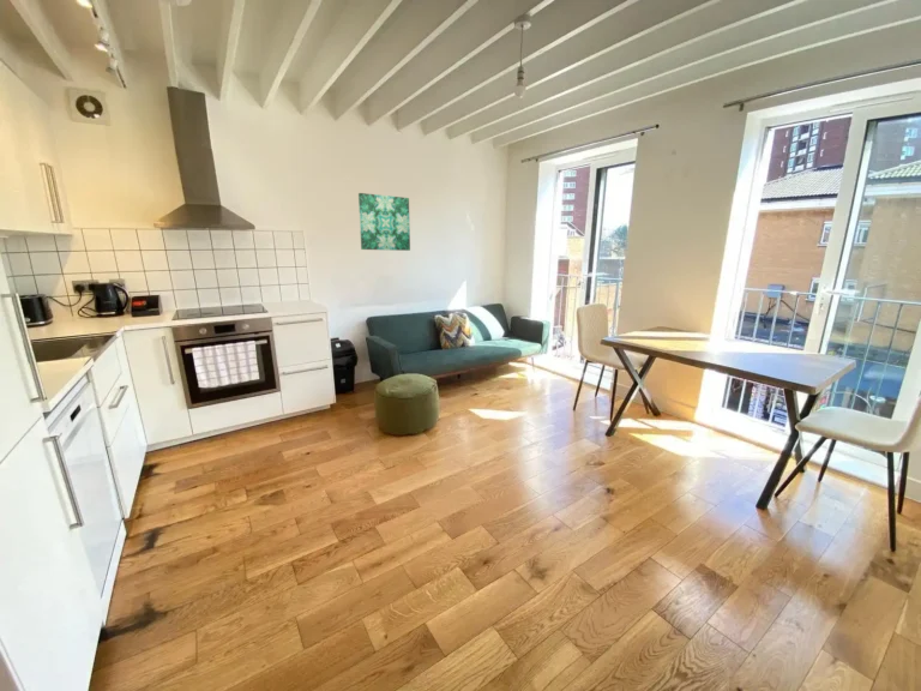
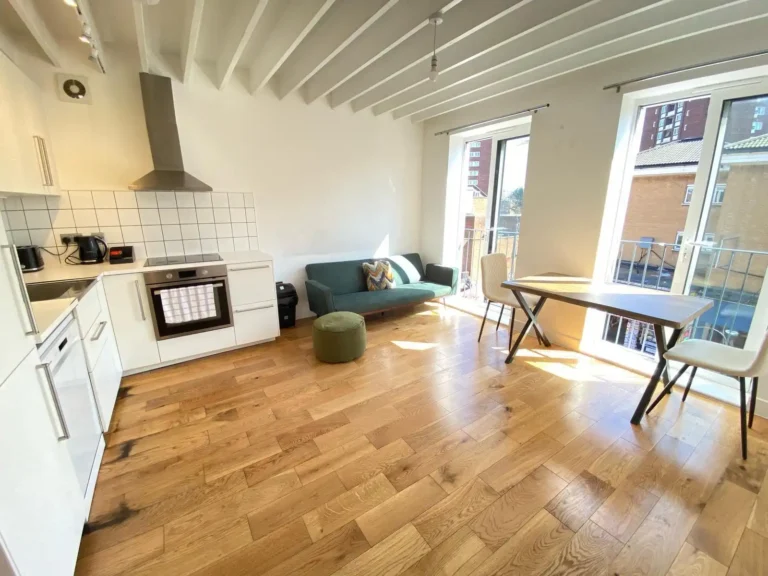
- wall art [357,192,411,252]
